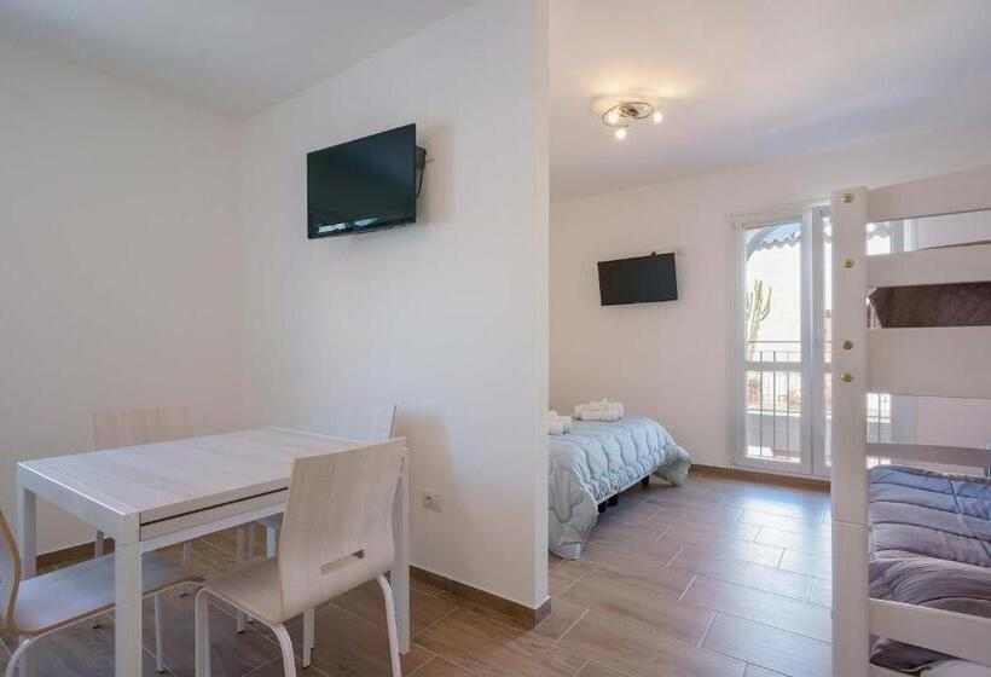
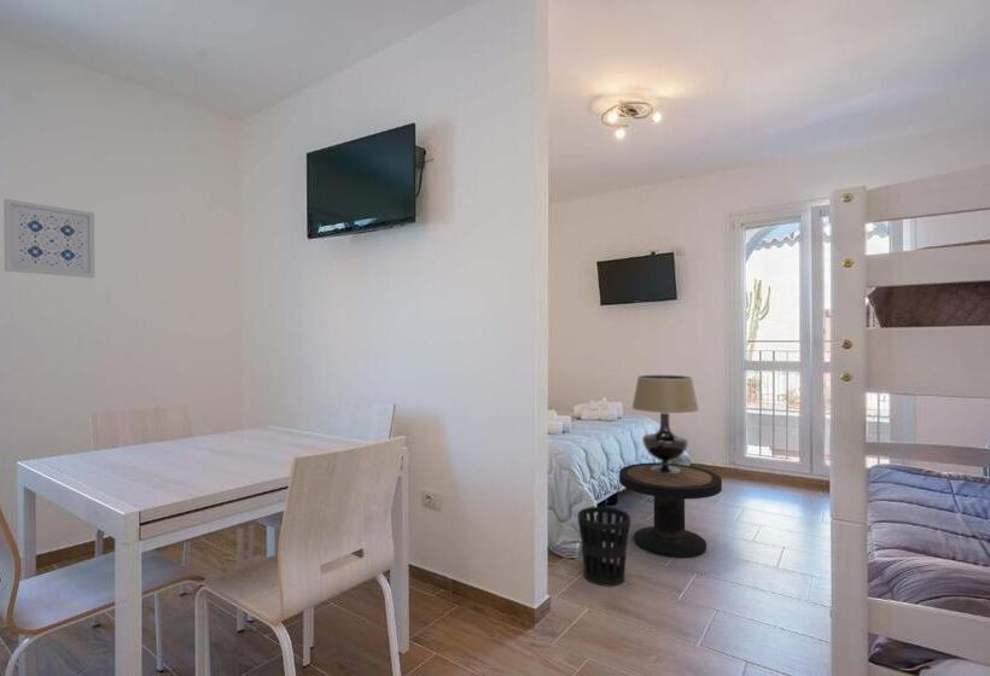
+ table lamp [630,374,700,473]
+ wastebasket [577,506,631,588]
+ wall art [2,198,95,279]
+ side table [618,461,723,559]
